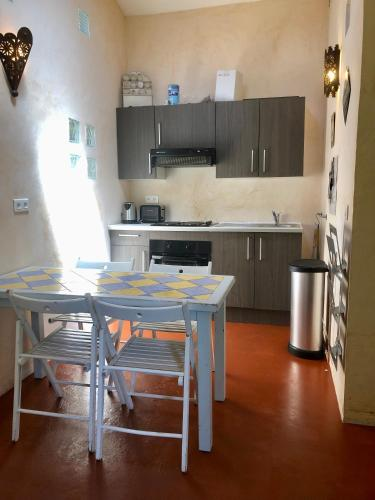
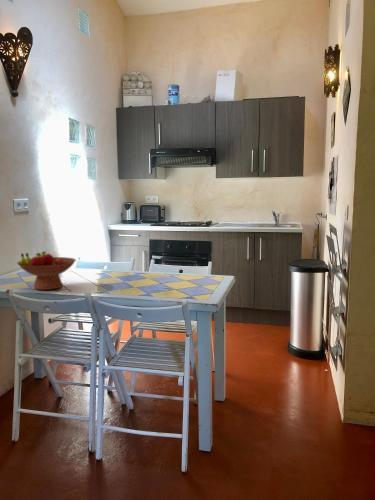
+ fruit bowl [16,250,77,291]
